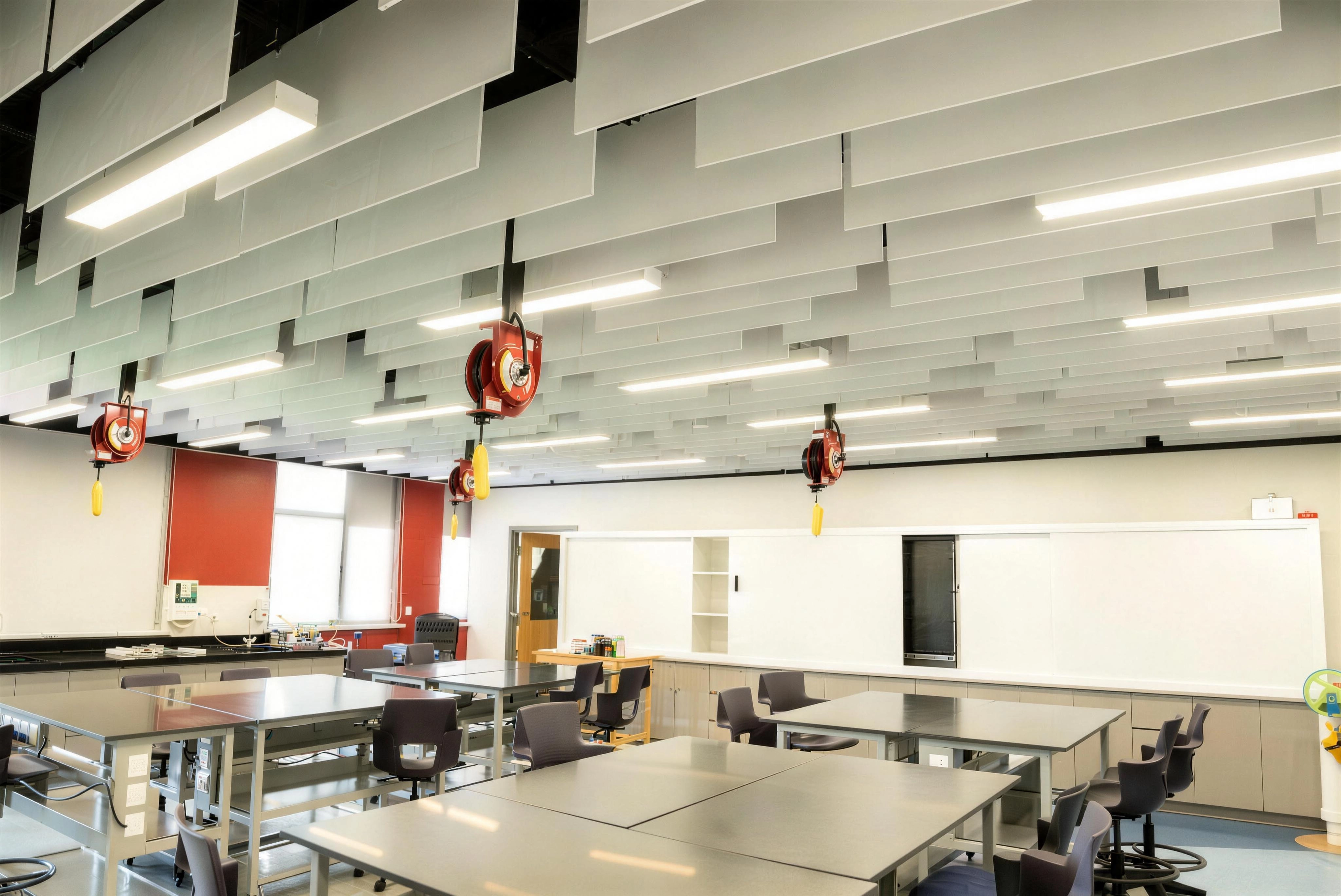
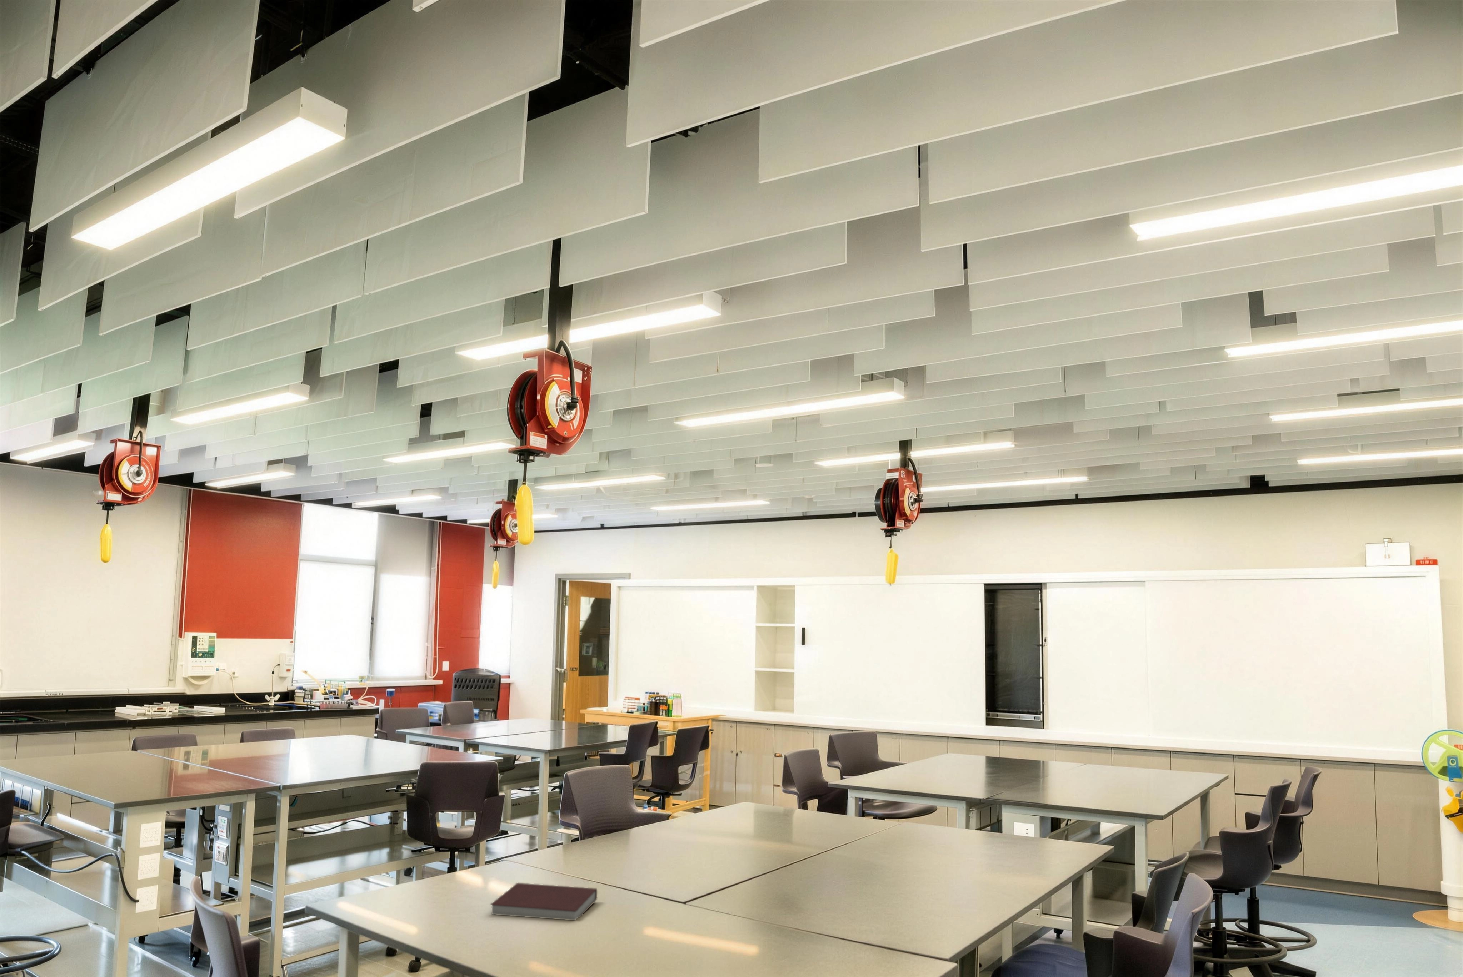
+ notebook [490,882,598,921]
